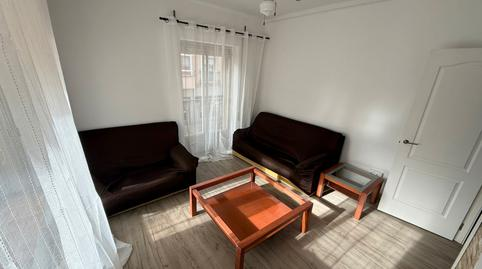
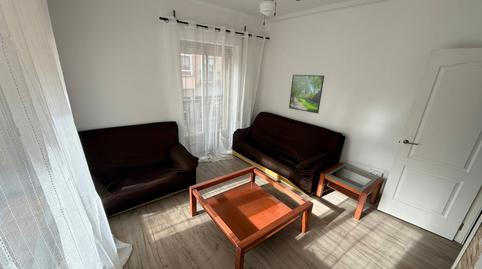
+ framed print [288,74,325,115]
